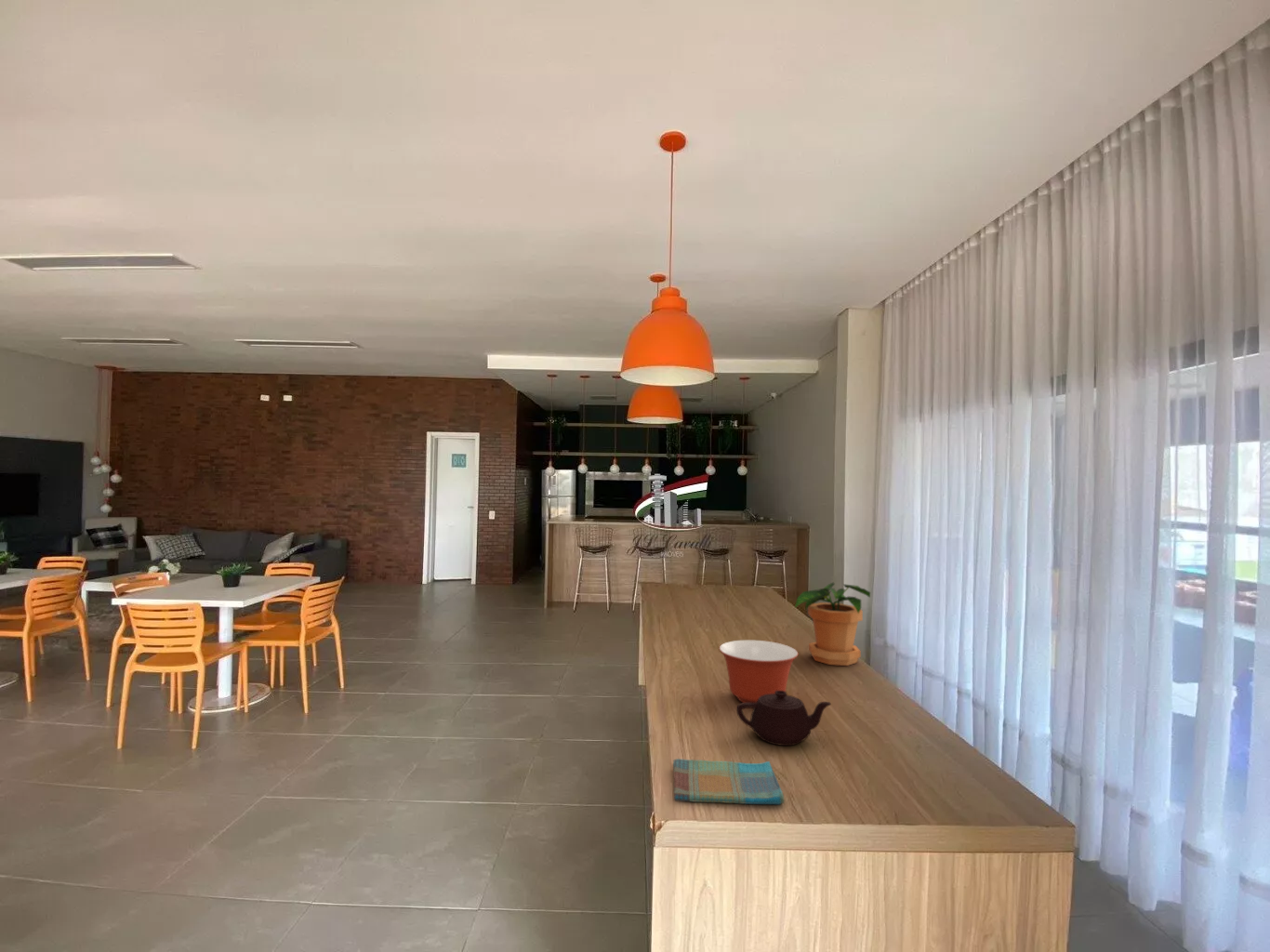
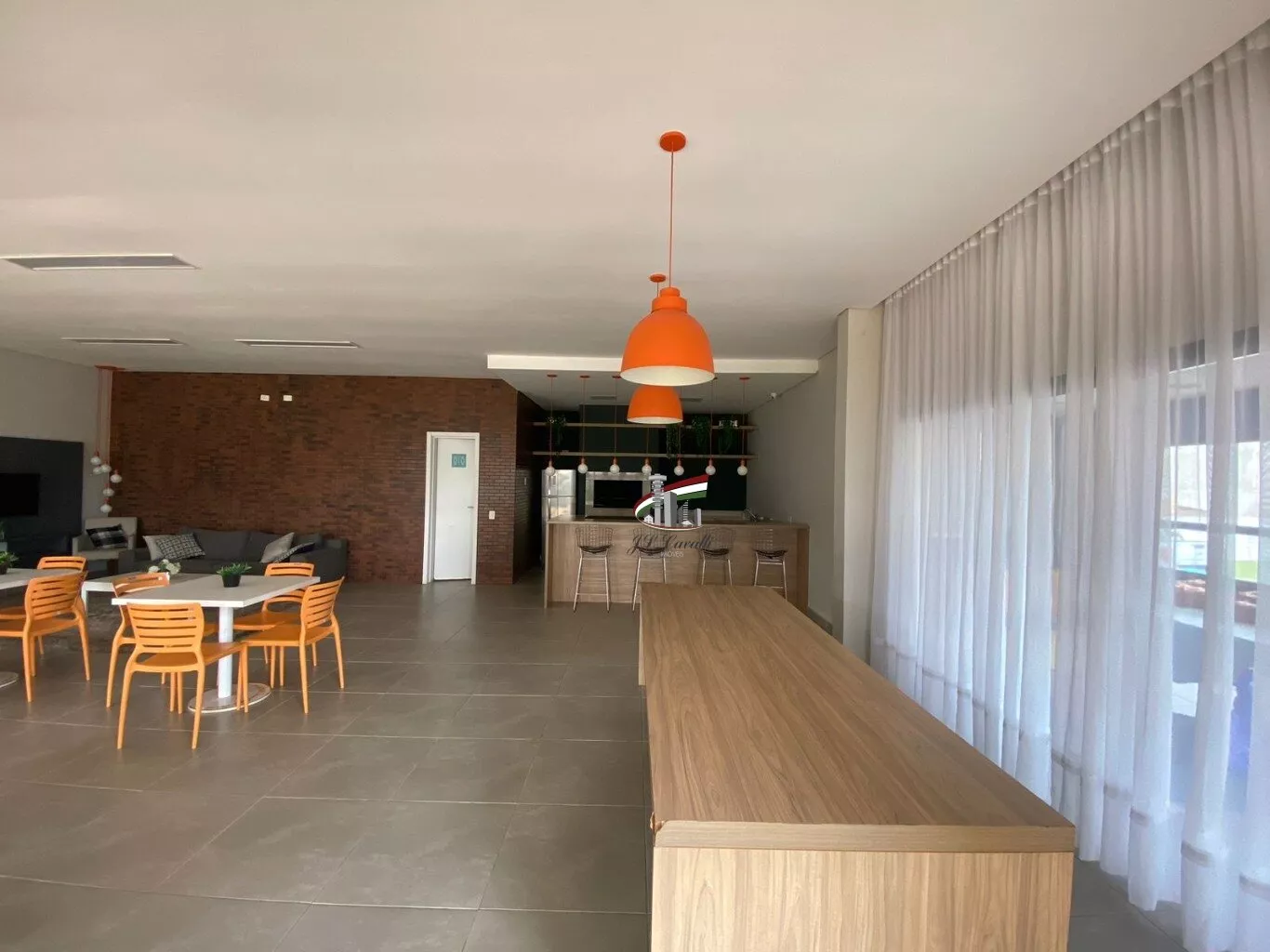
- mixing bowl [718,640,799,703]
- dish towel [672,758,786,805]
- teapot [736,691,832,747]
- potted plant [794,582,871,667]
